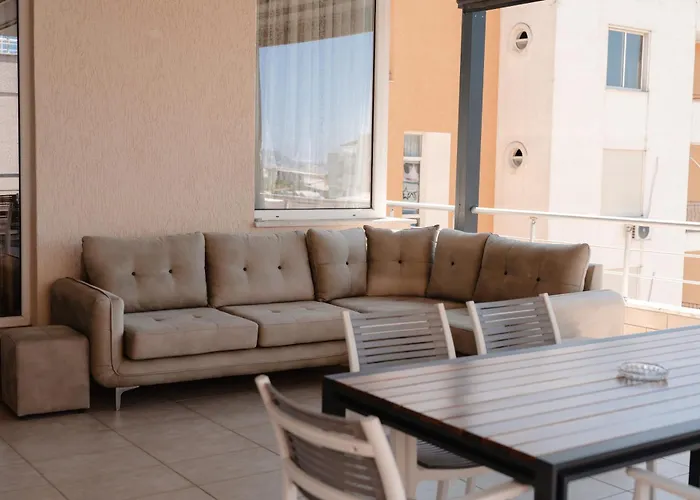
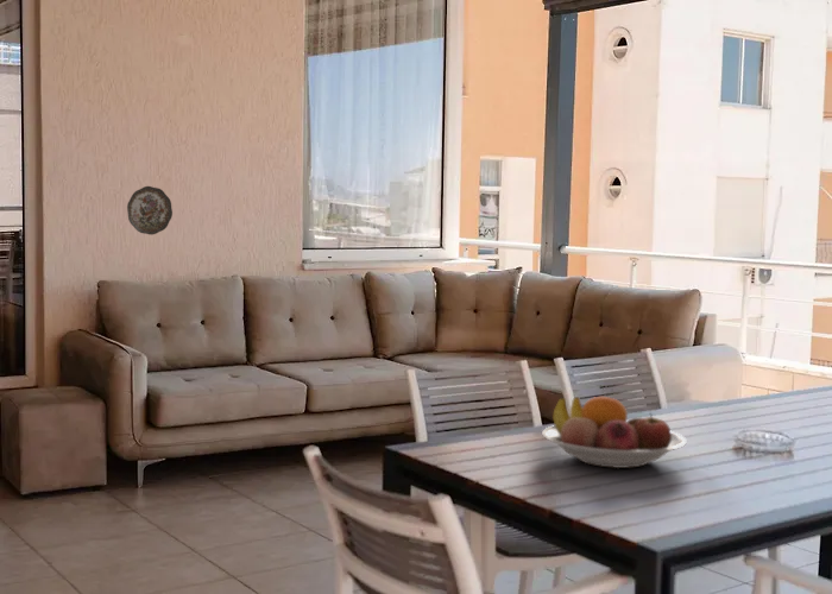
+ decorative plate [126,185,174,236]
+ fruit bowl [541,396,688,469]
